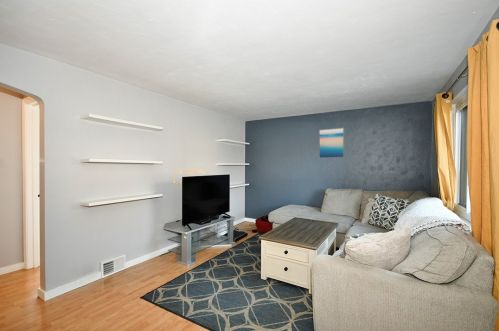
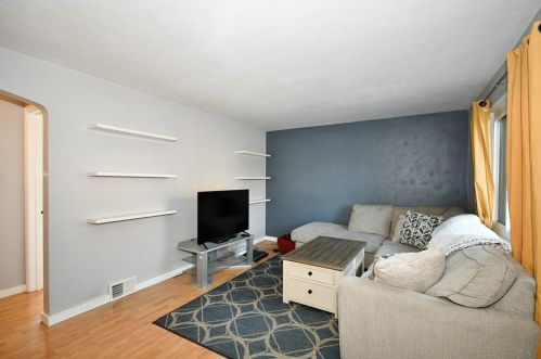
- wall art [318,127,345,159]
